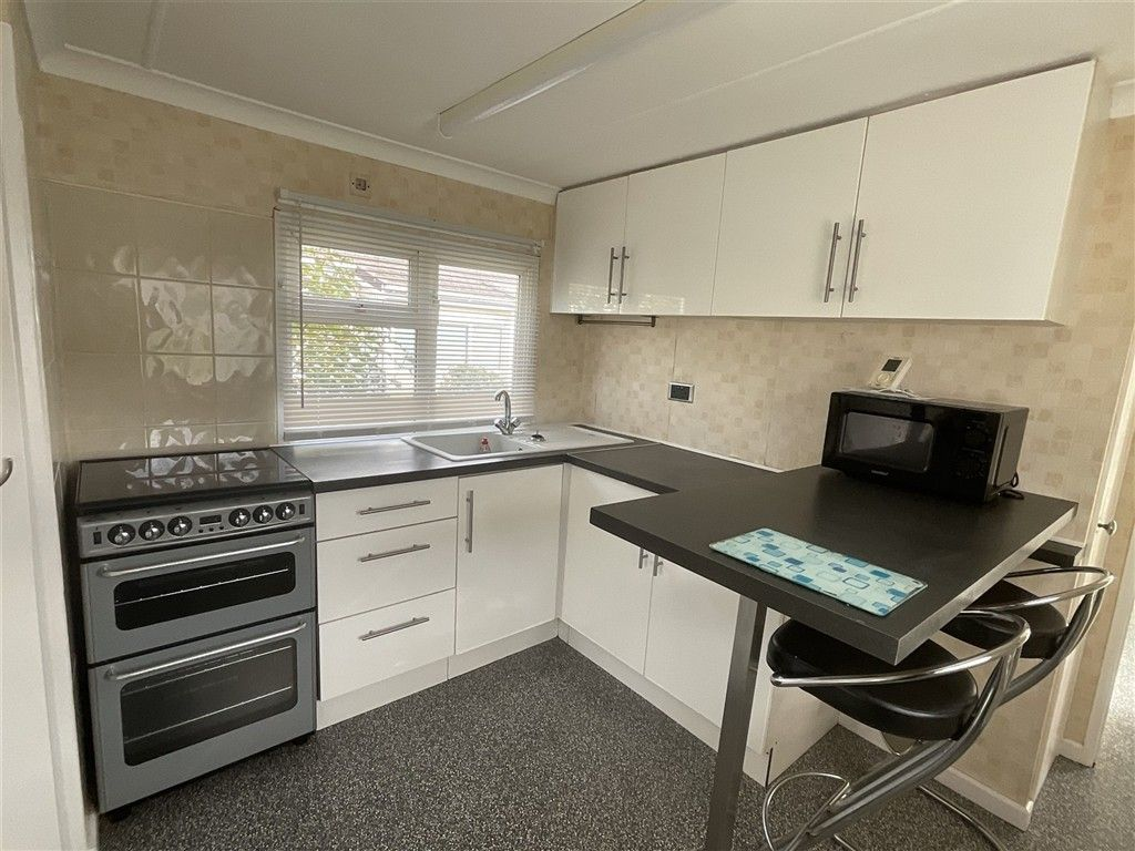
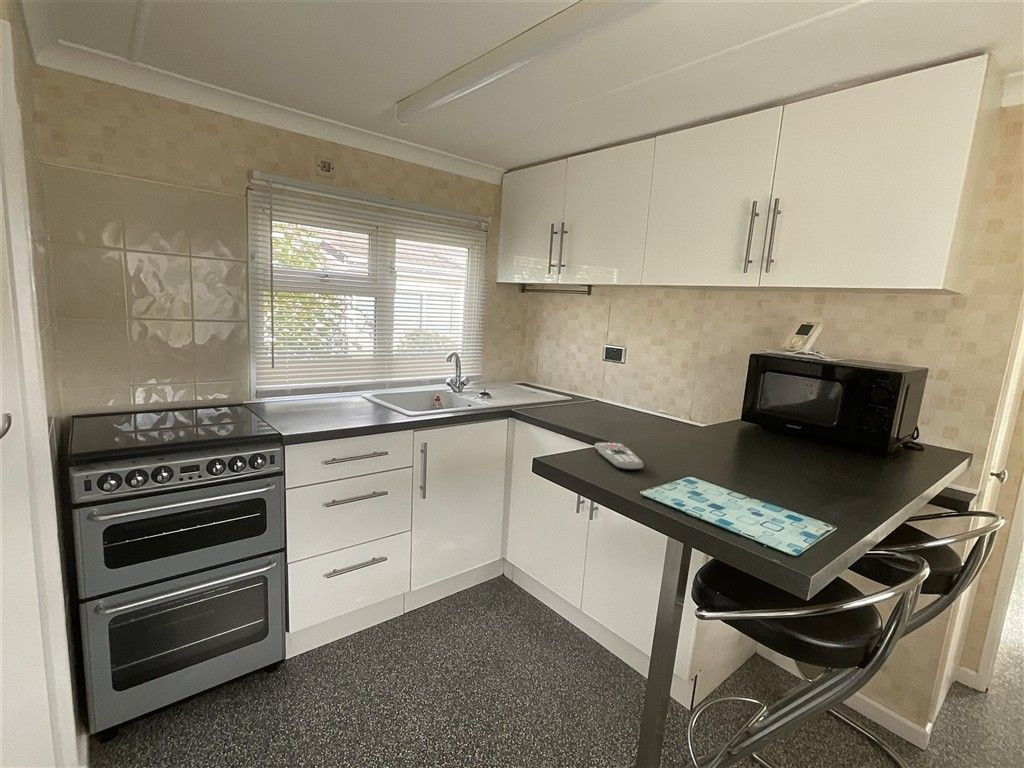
+ remote control [593,441,645,471]
